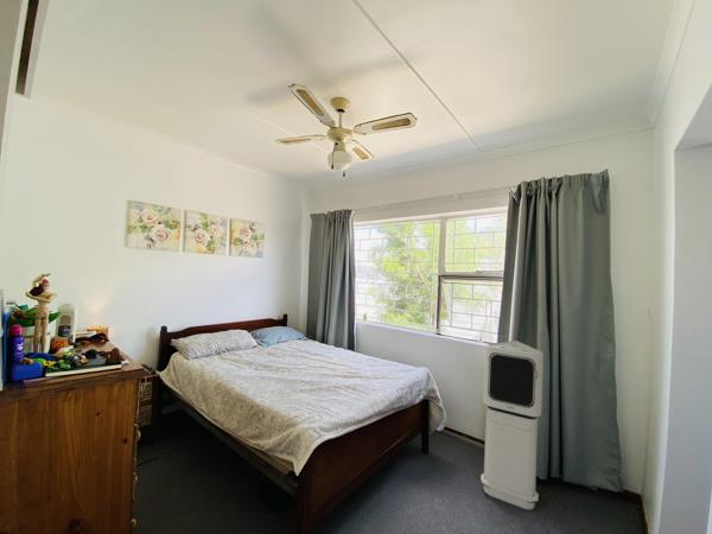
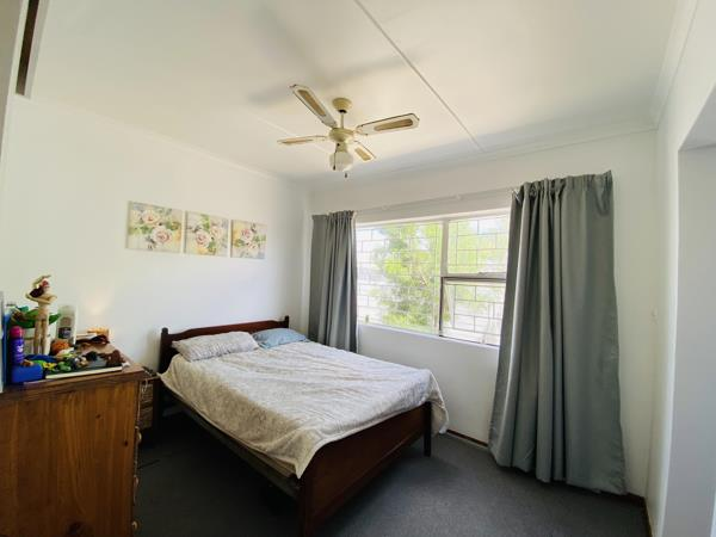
- air purifier [479,339,545,510]
